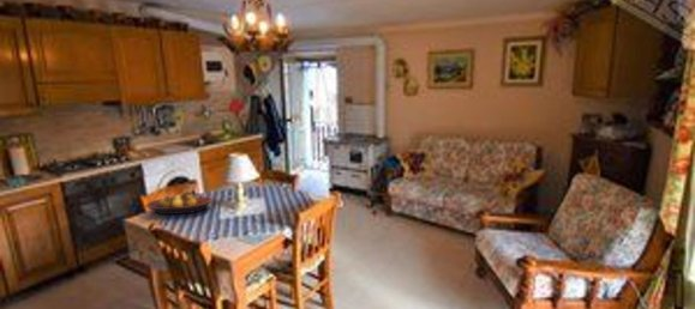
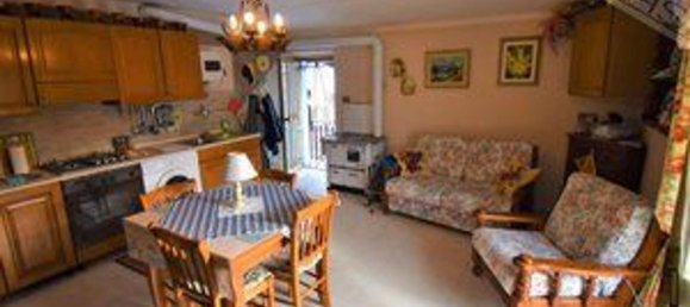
- fruit bowl [144,193,214,216]
